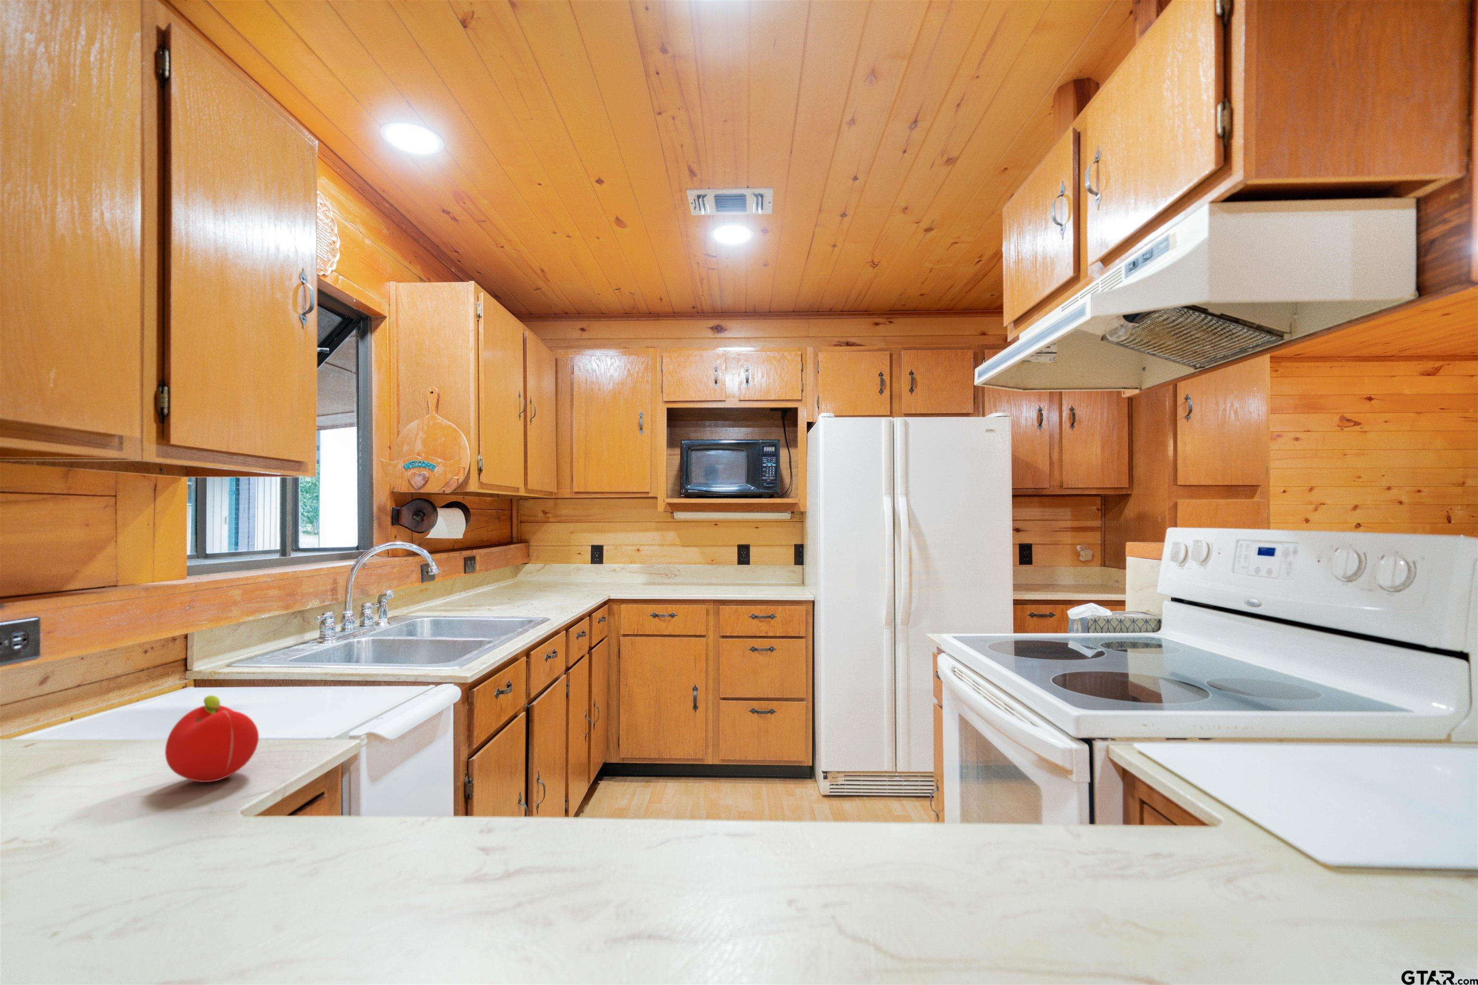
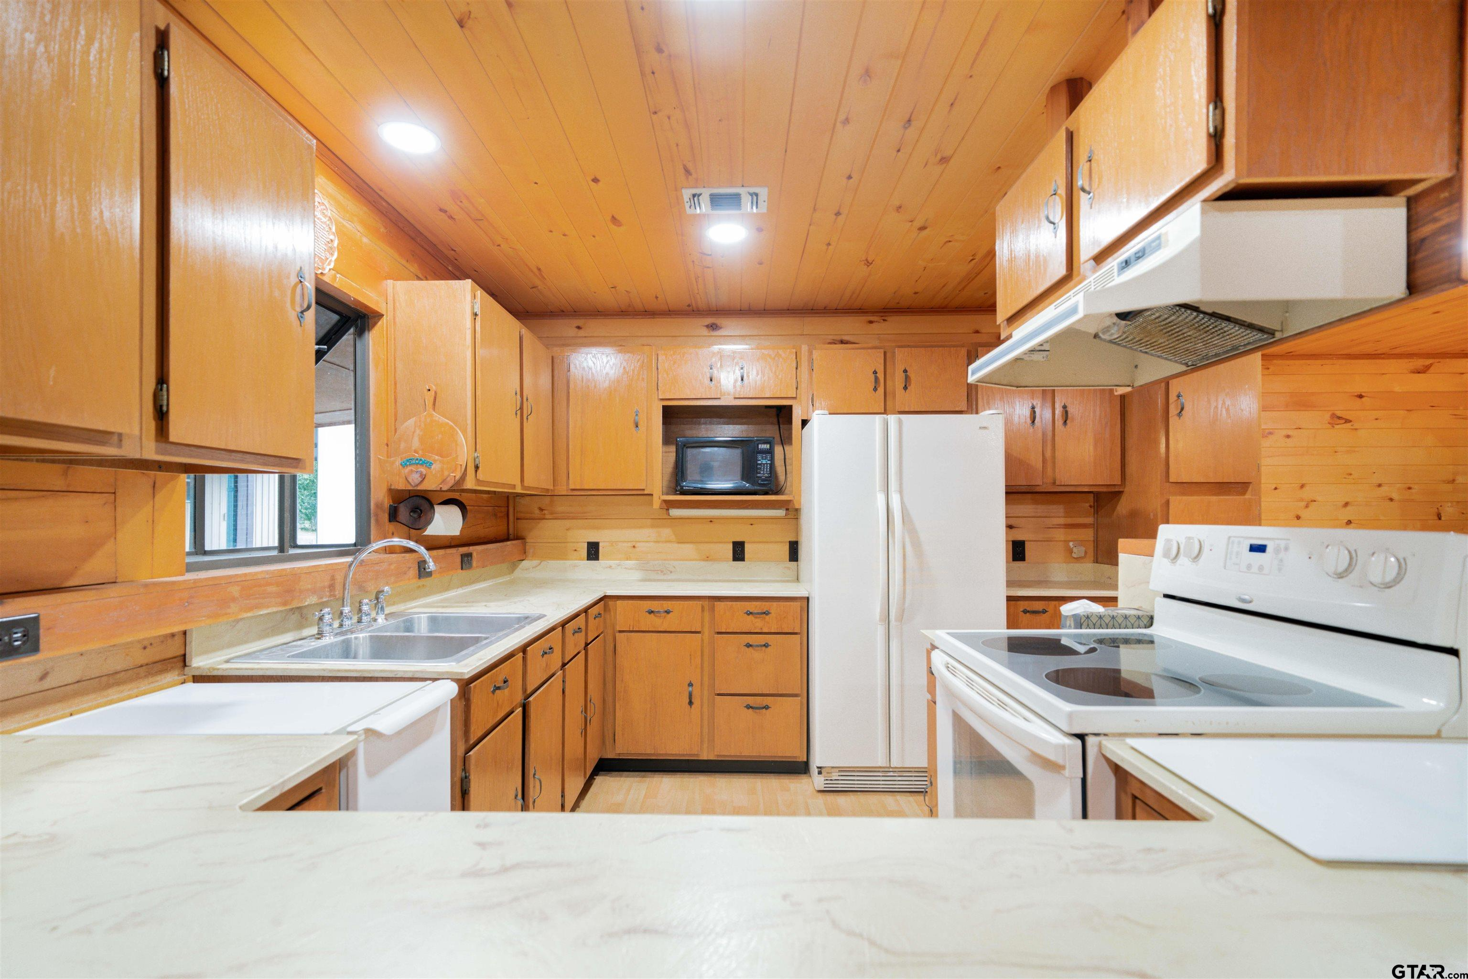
- fruit [165,695,260,783]
